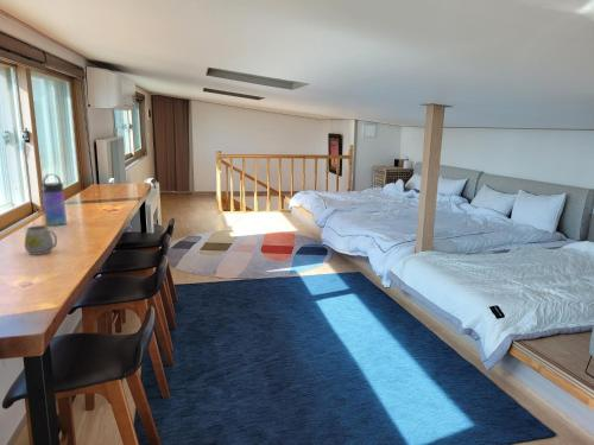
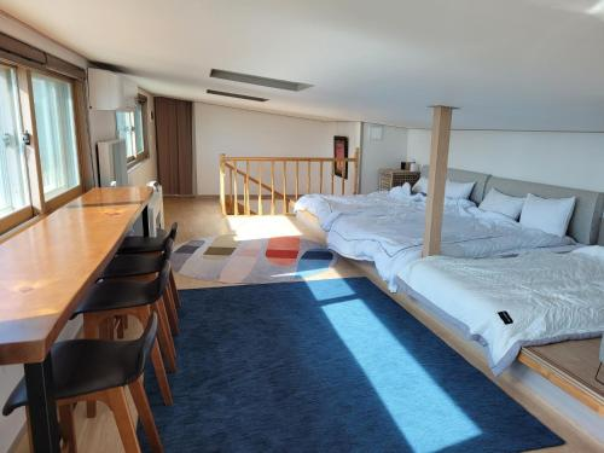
- mug [24,224,58,256]
- water bottle [40,173,68,227]
